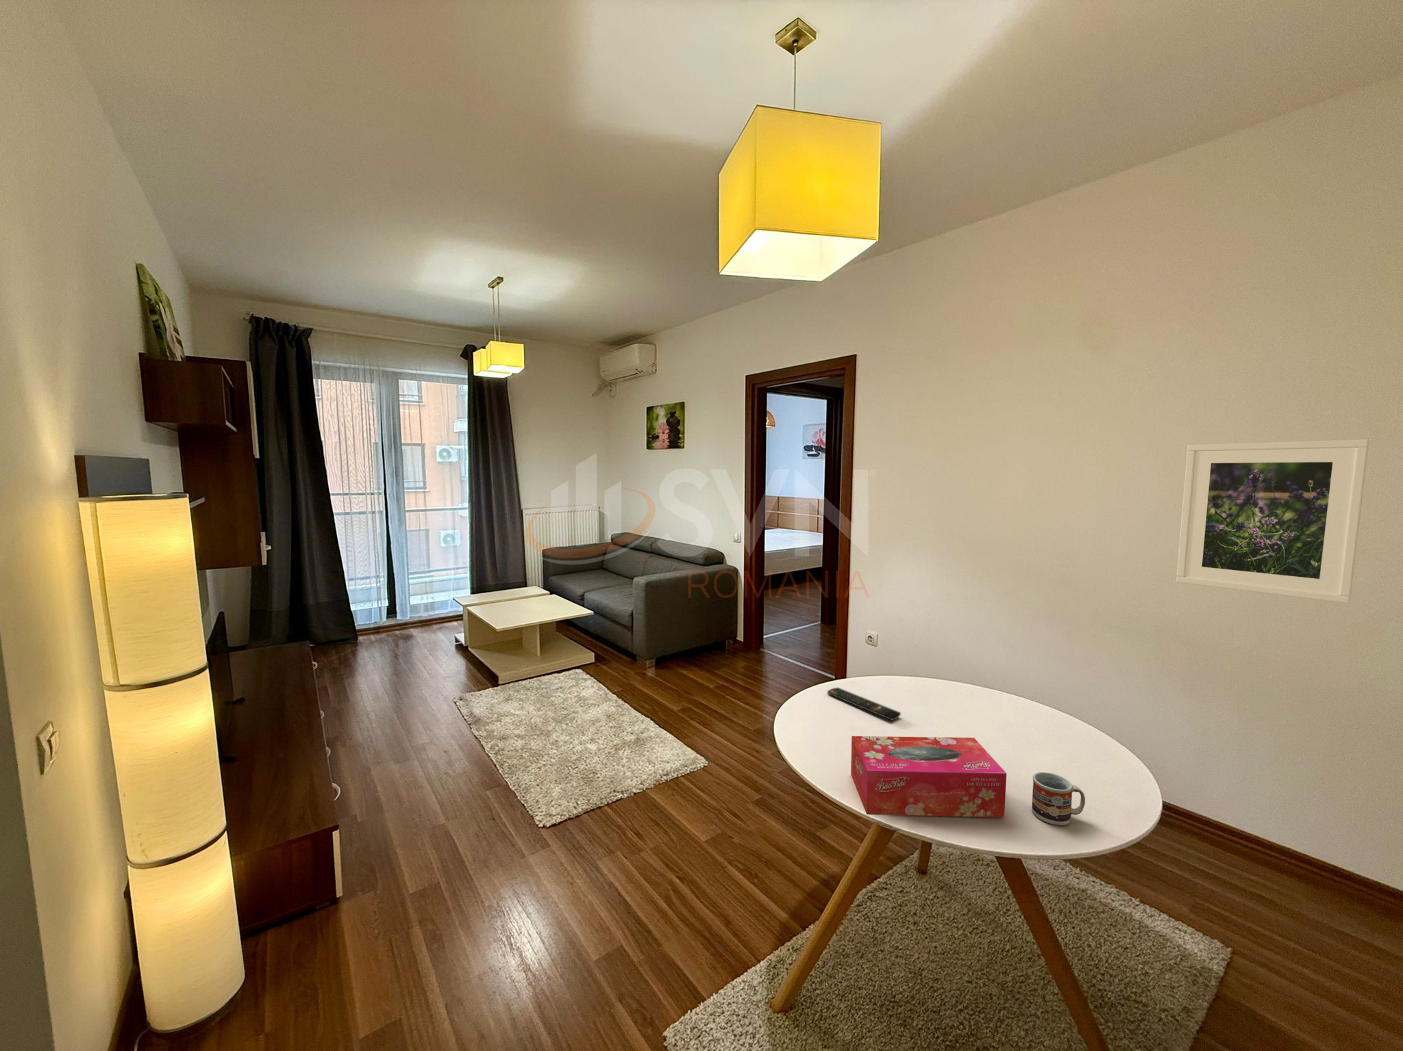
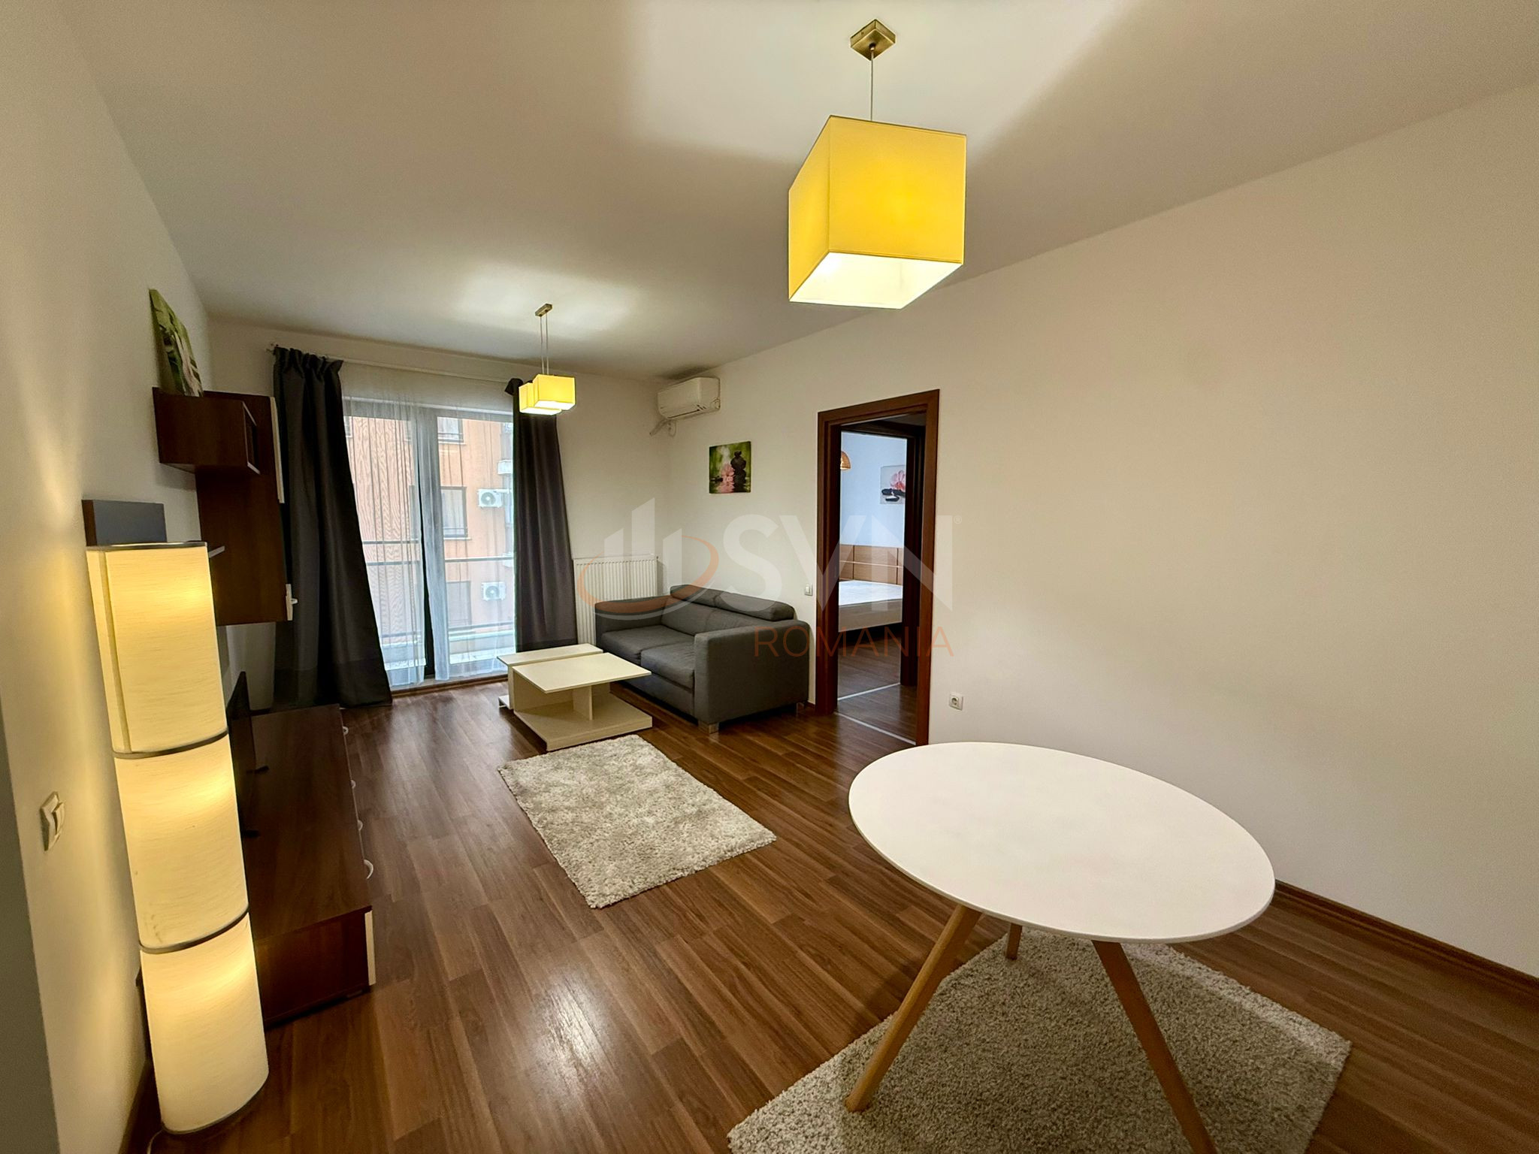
- cup [1031,772,1086,826]
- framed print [1175,438,1370,604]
- tissue box [851,735,1008,818]
- remote control [826,687,901,721]
